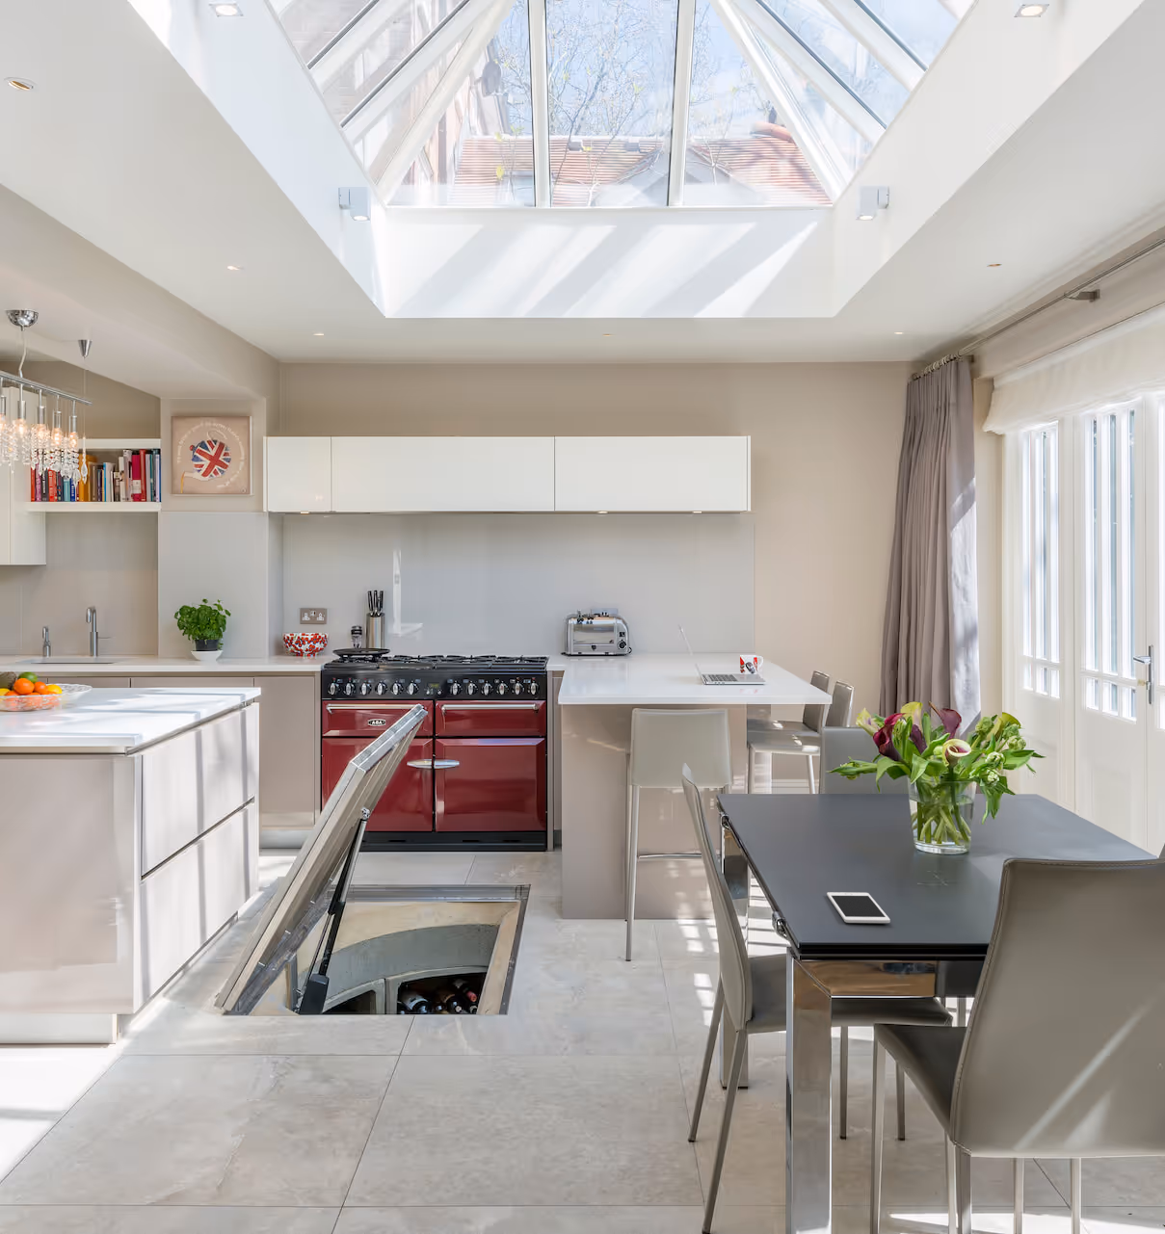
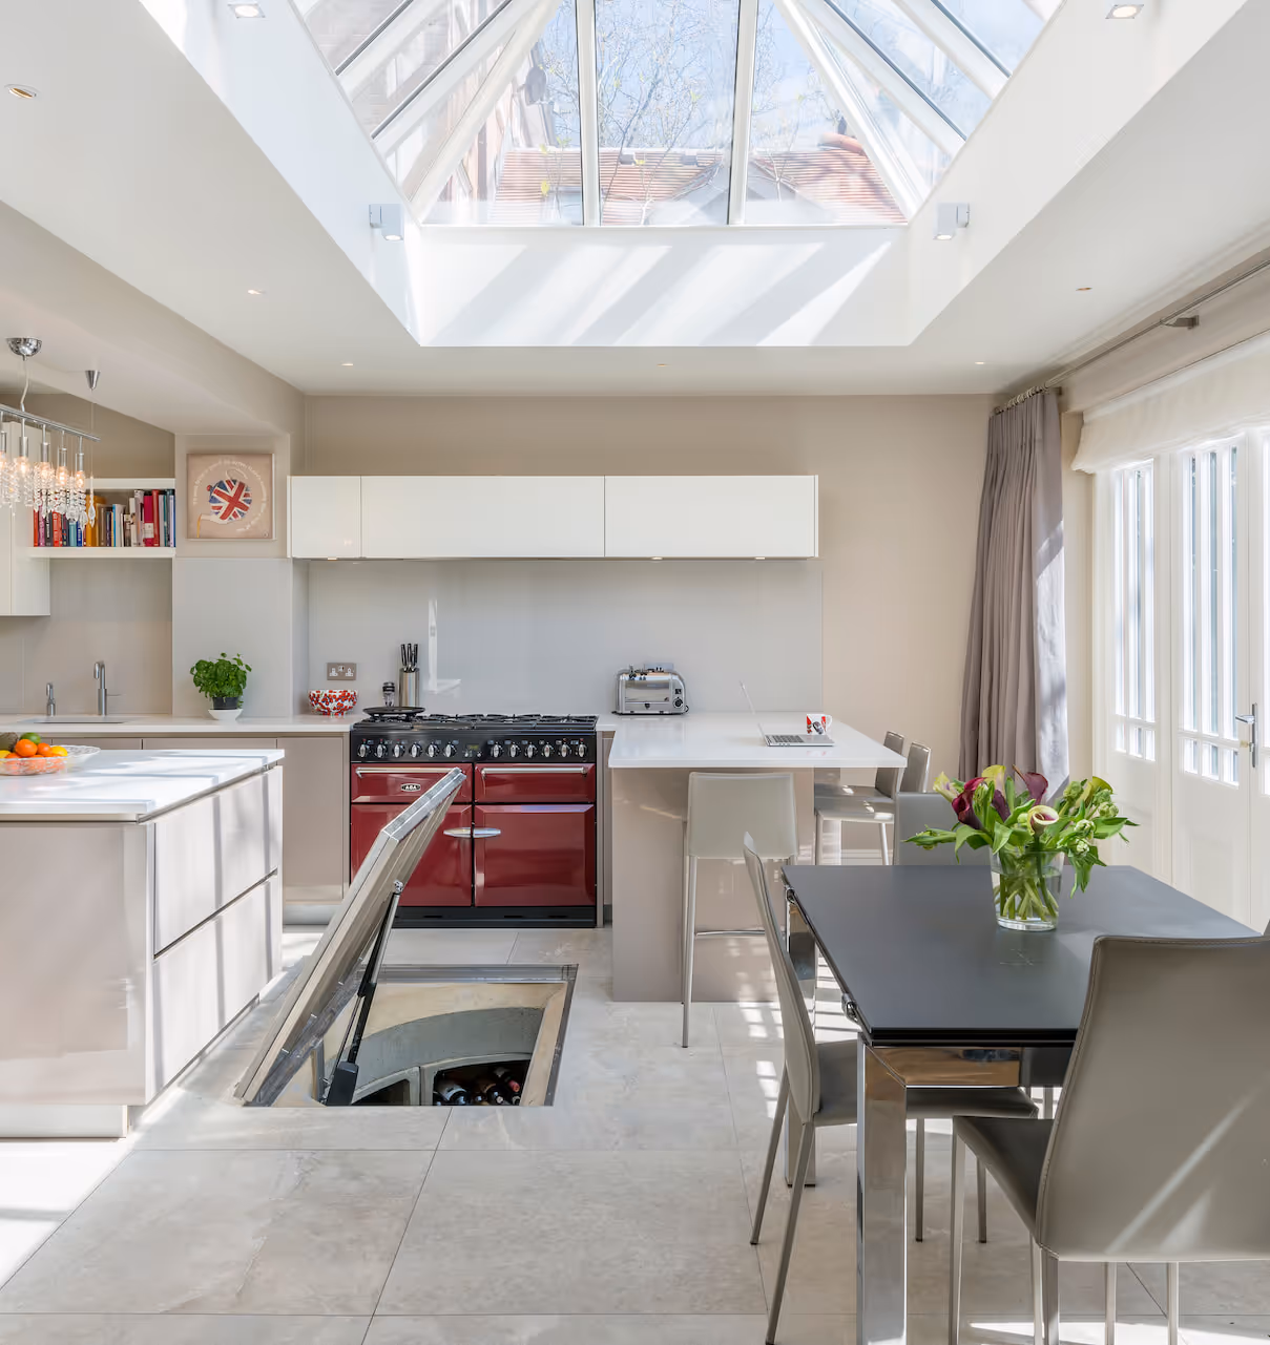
- cell phone [826,891,891,924]
